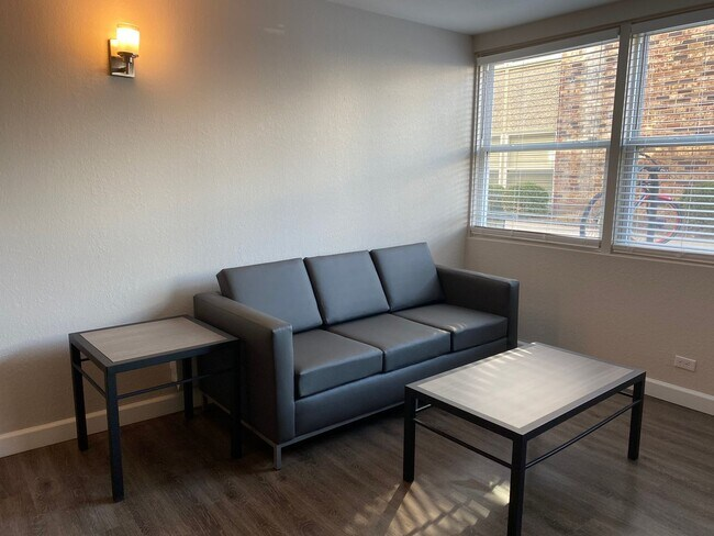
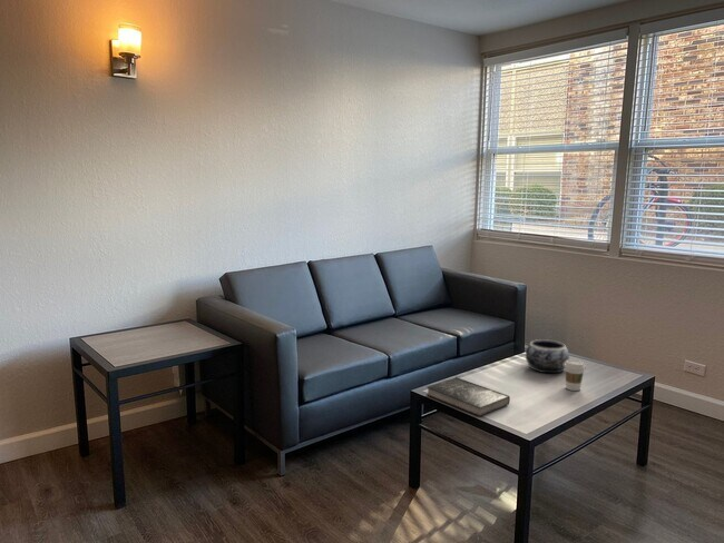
+ coffee cup [564,358,587,392]
+ decorative bowl [525,338,570,374]
+ book [425,376,511,417]
